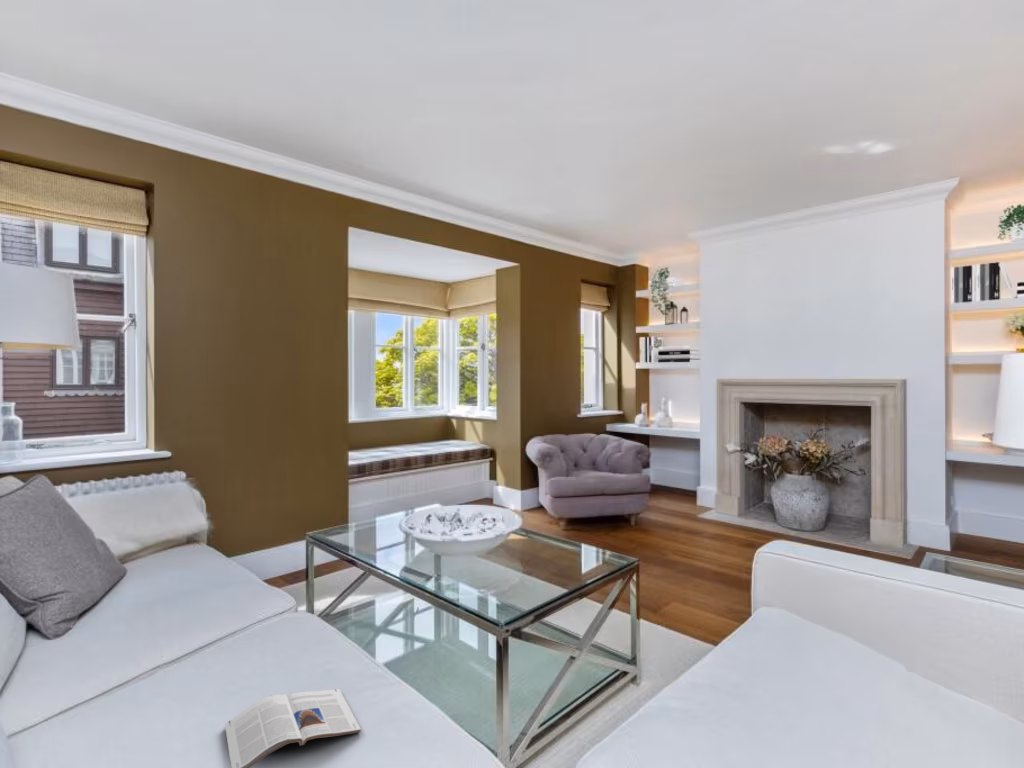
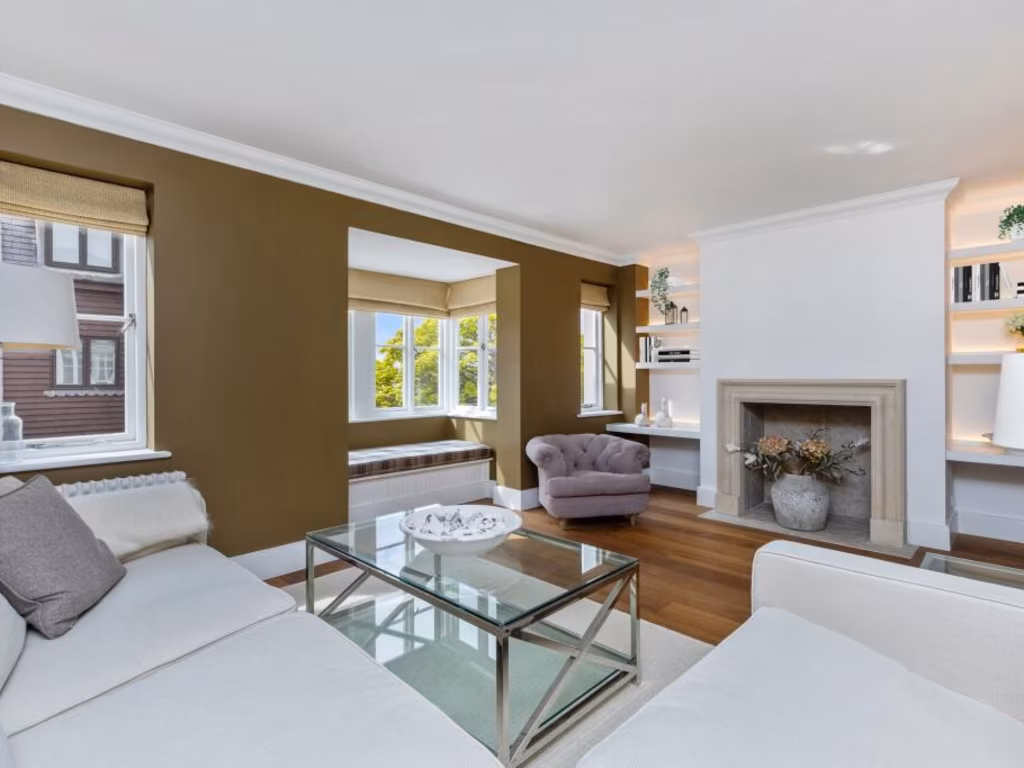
- magazine [224,688,362,768]
